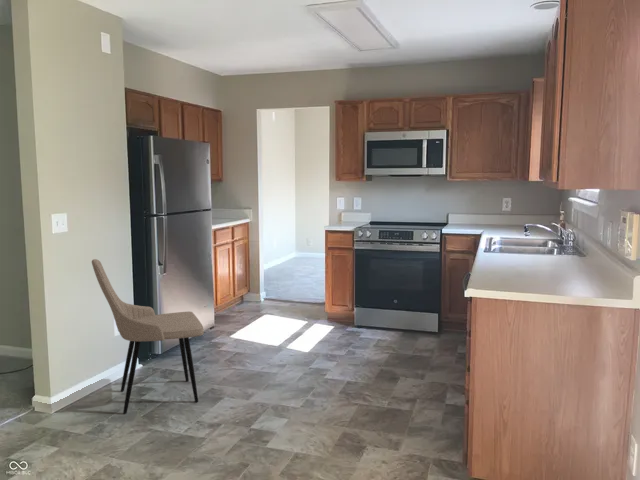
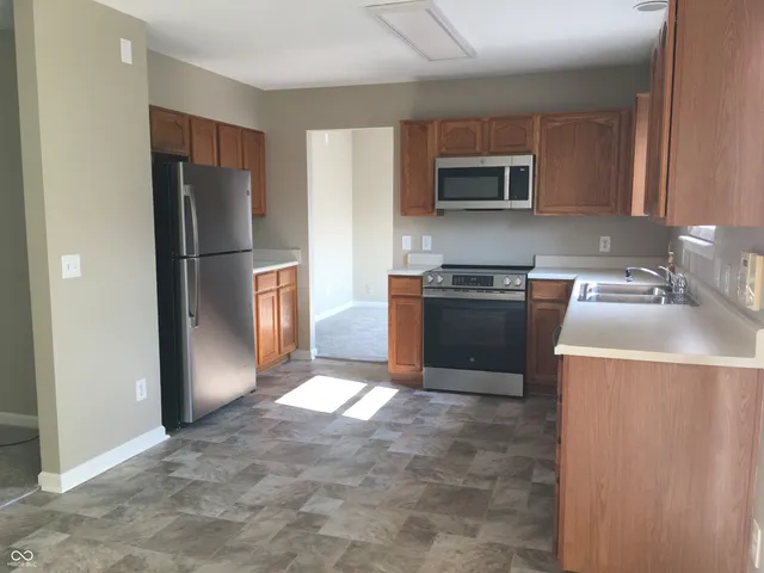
- dining chair [91,258,205,415]
